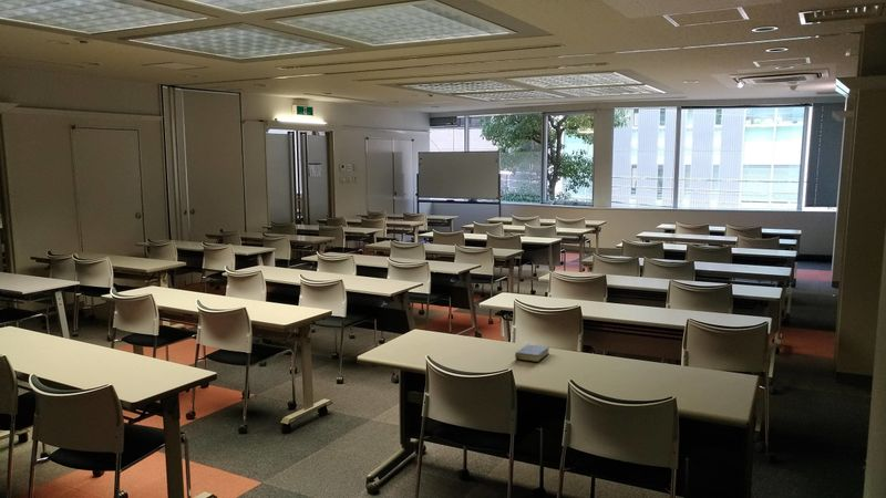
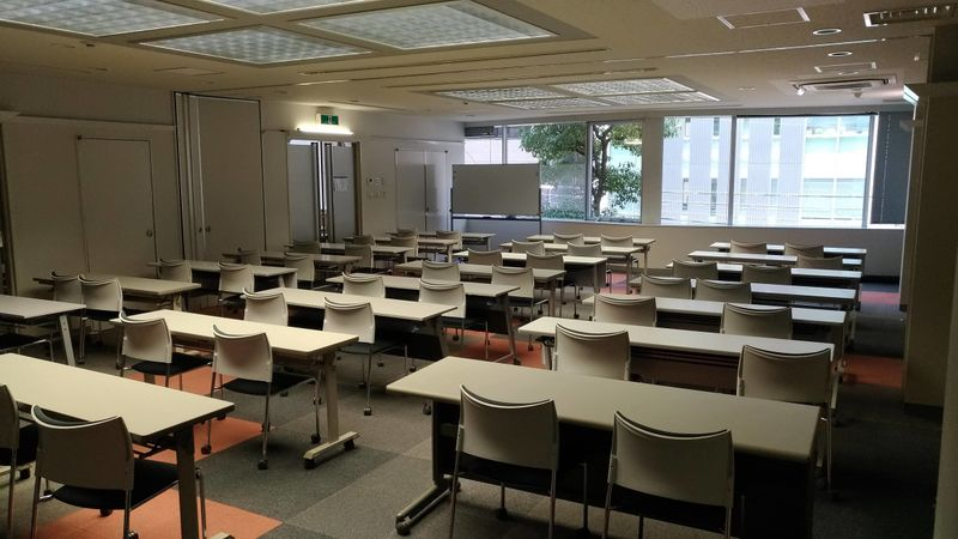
- bible [514,343,550,363]
